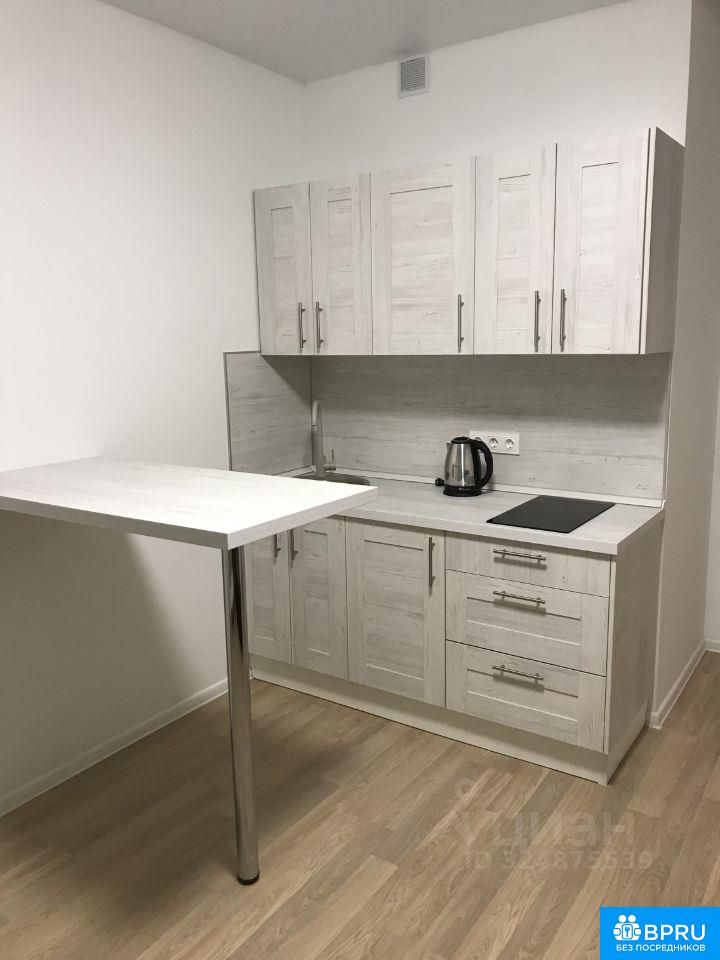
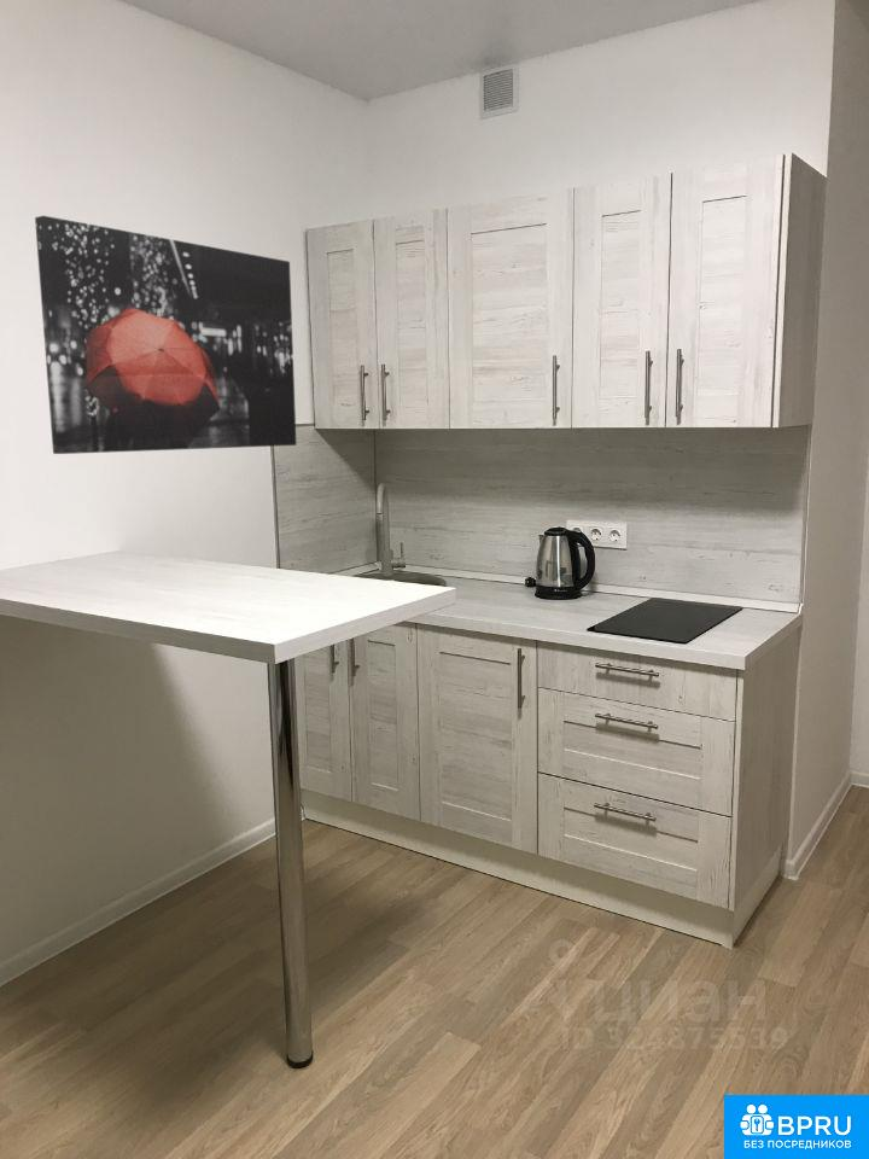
+ wall art [34,215,298,455]
